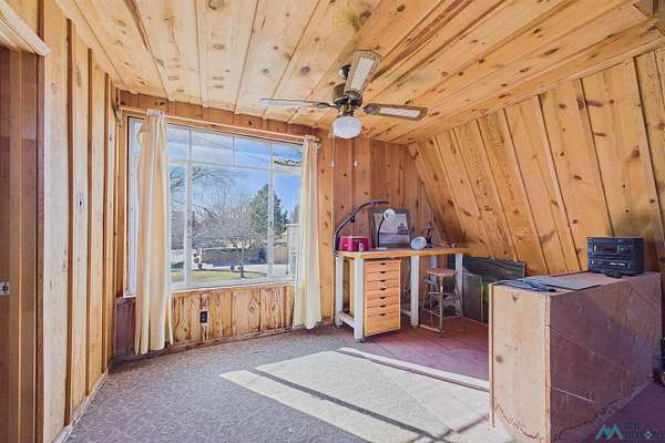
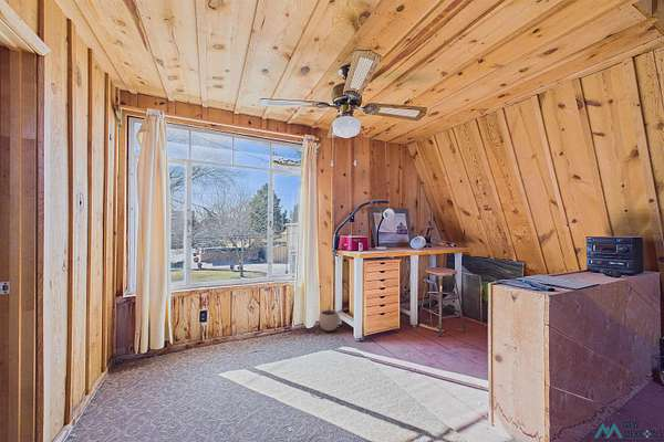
+ plant pot [318,307,341,332]
